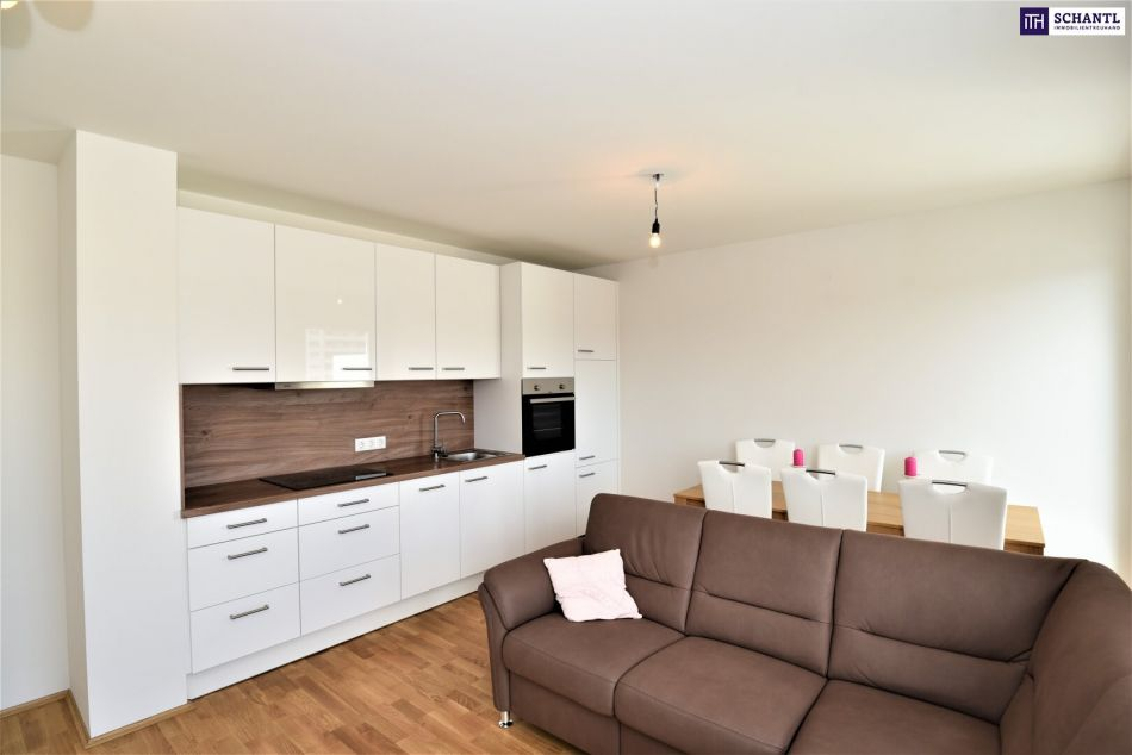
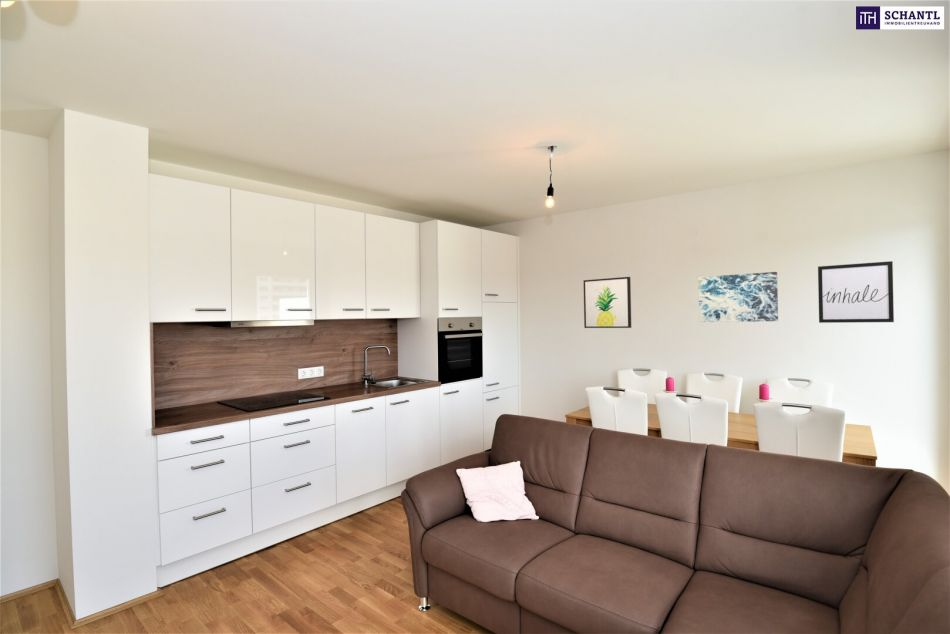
+ wall art [697,271,779,323]
+ wall art [582,276,632,329]
+ wall art [817,260,895,324]
